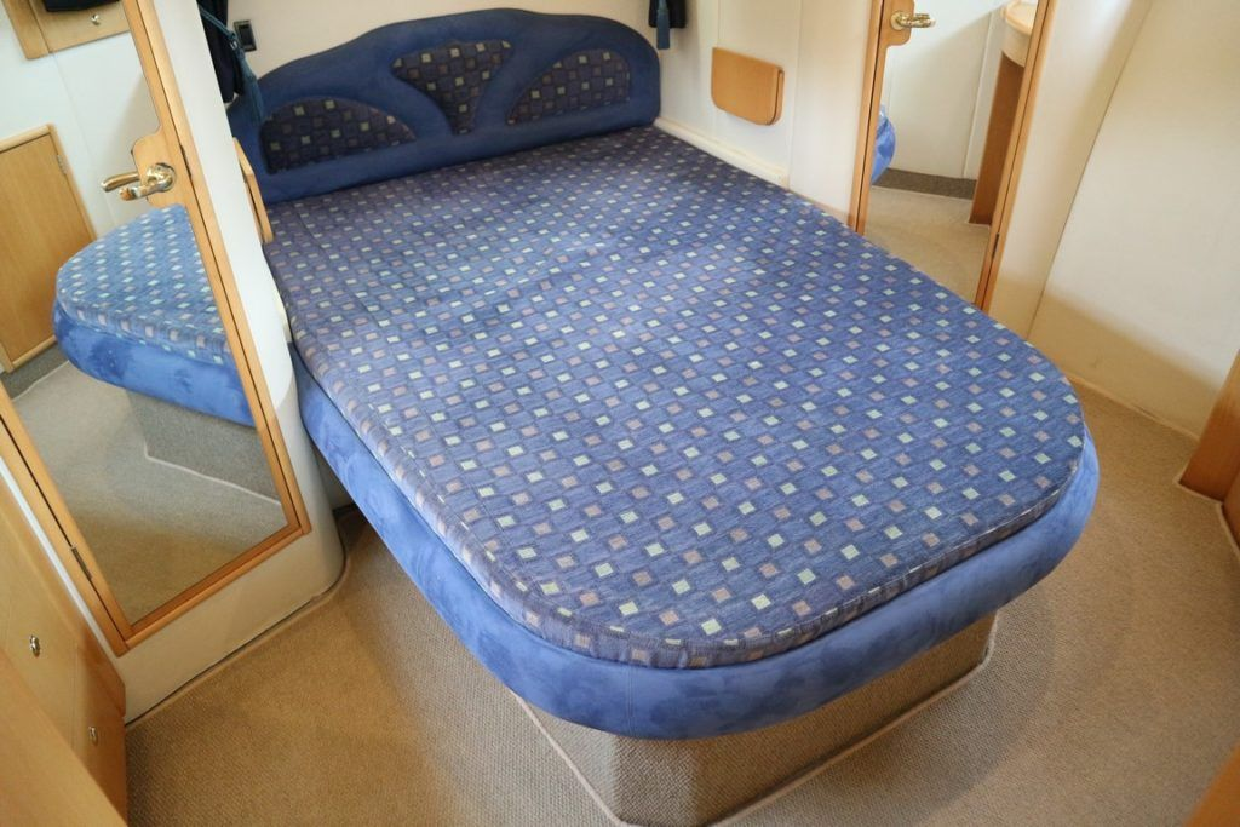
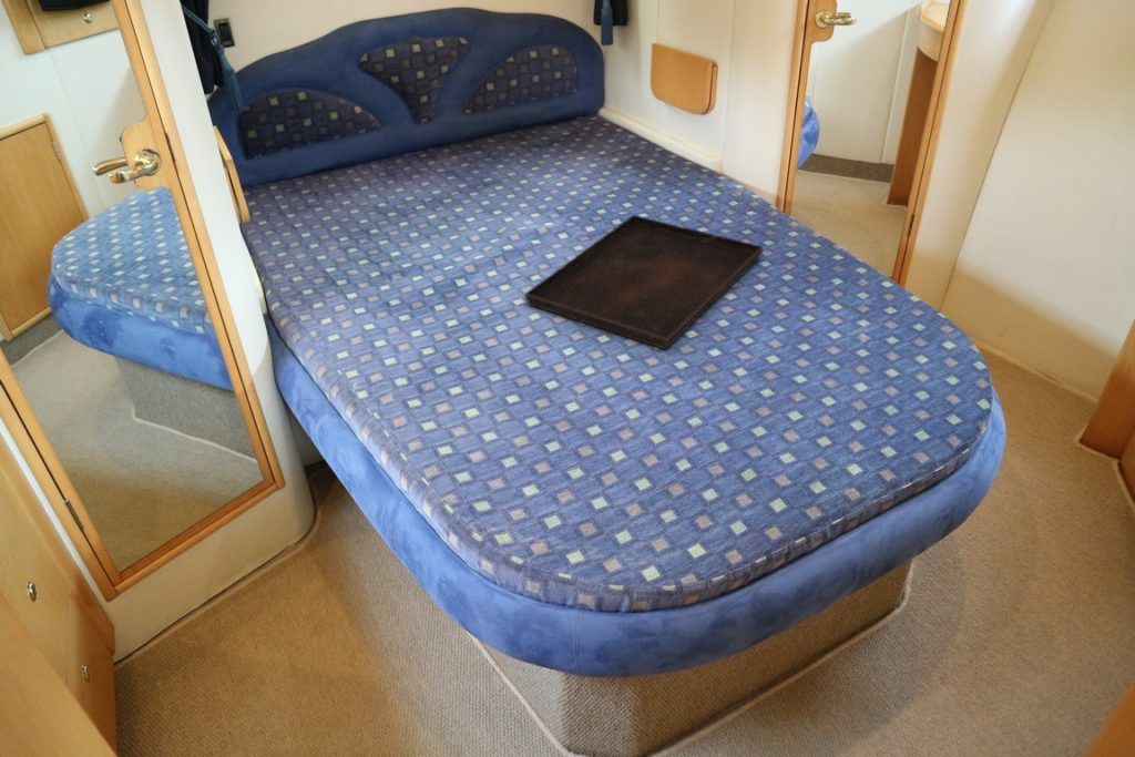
+ serving tray [523,214,764,350]
